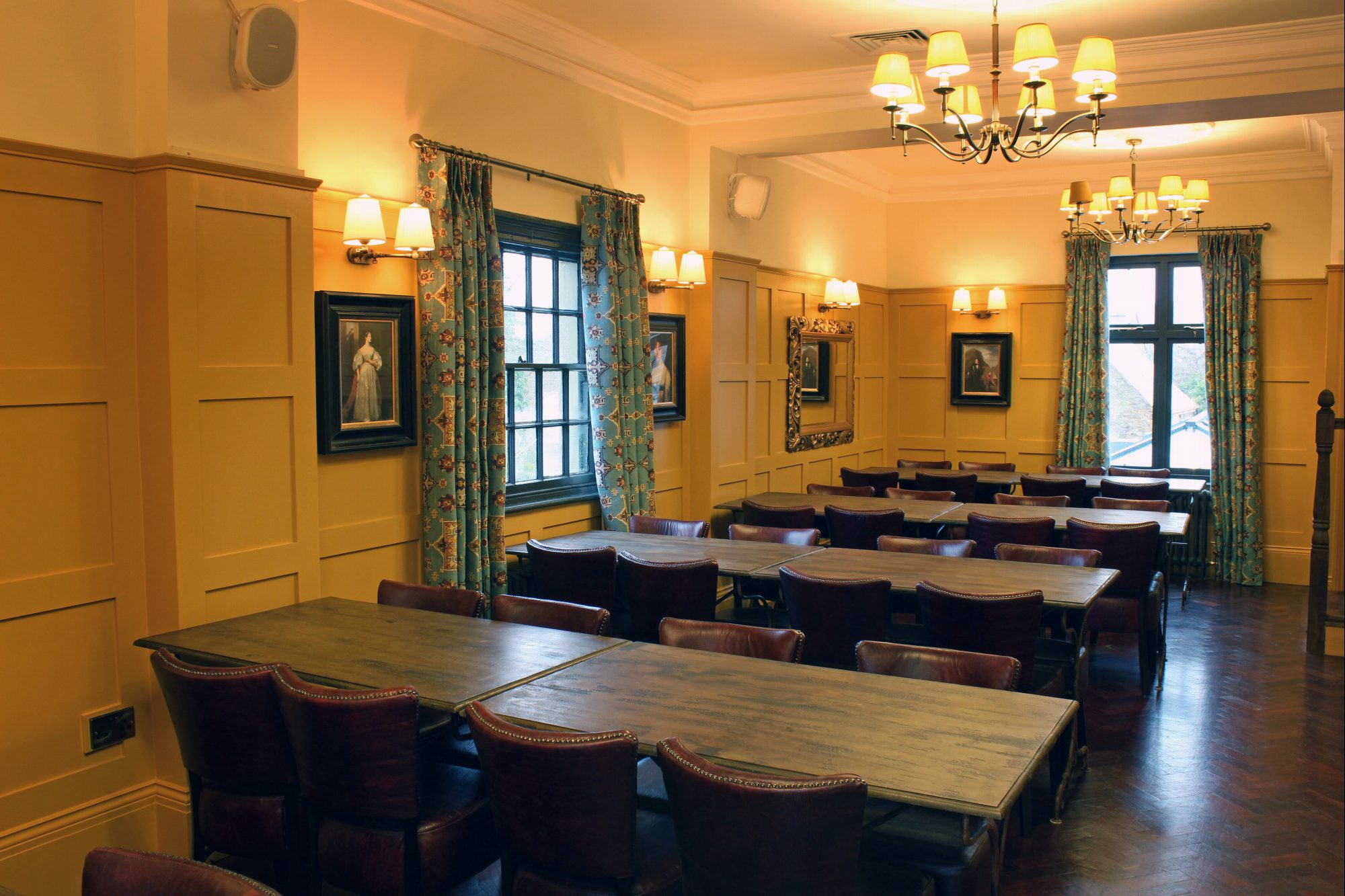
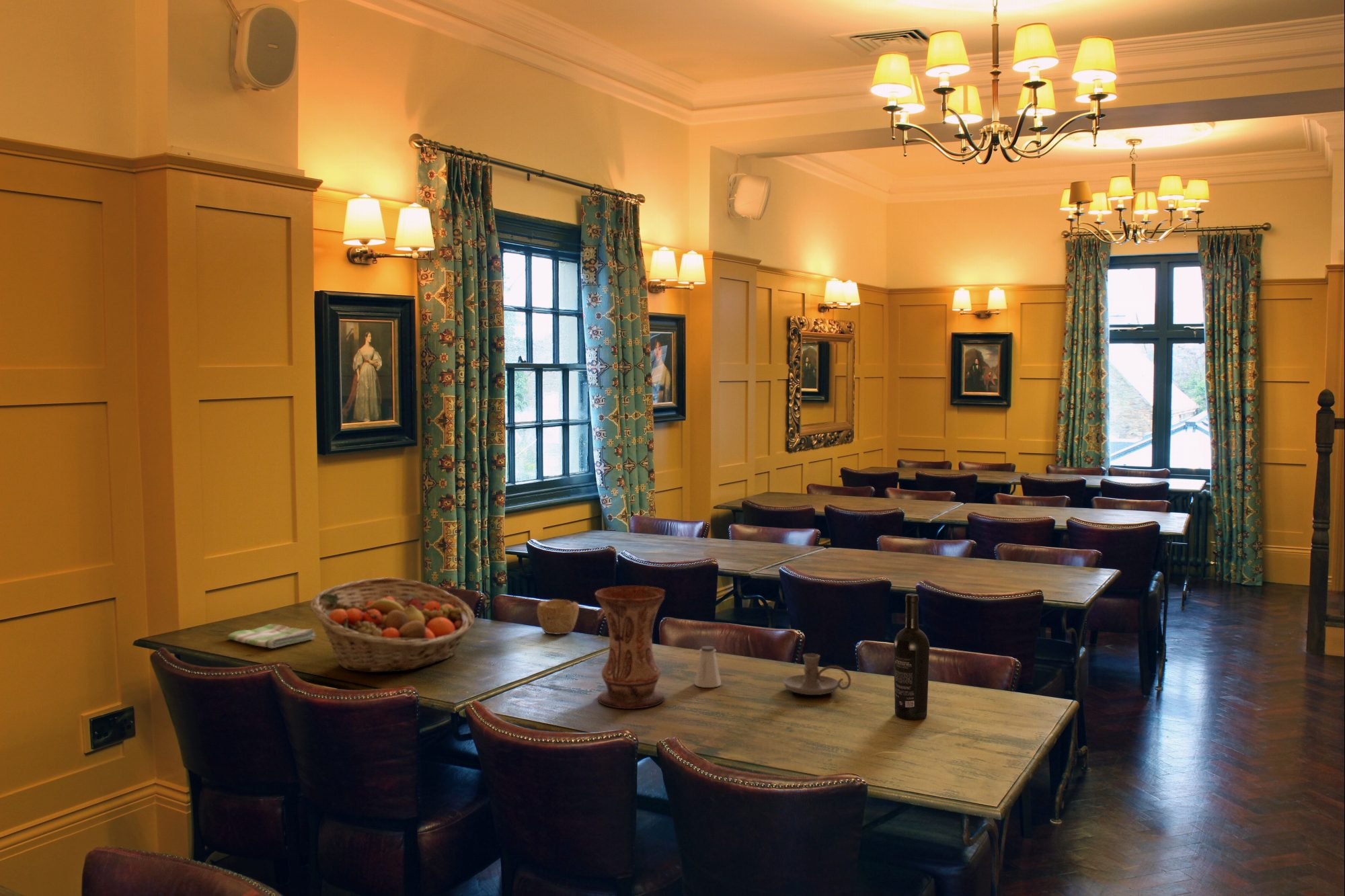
+ vase [594,585,666,710]
+ candle holder [783,653,851,696]
+ fruit basket [309,577,475,673]
+ dish towel [227,623,317,649]
+ bowl [536,599,580,635]
+ wine bottle [893,593,930,721]
+ saltshaker [694,645,722,688]
